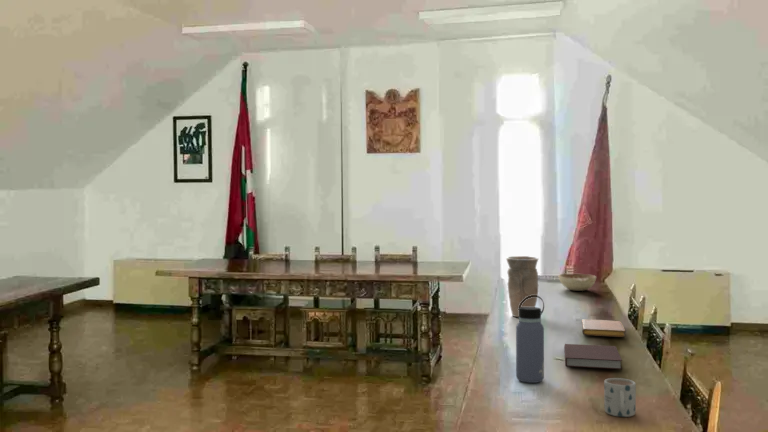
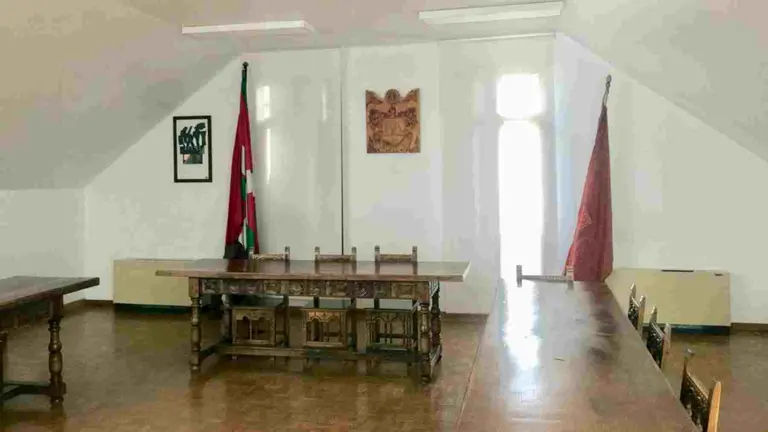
- water bottle [515,295,545,384]
- vase [505,255,540,318]
- mug [603,377,637,418]
- notebook [581,318,626,338]
- notebook [563,343,623,370]
- decorative bowl [558,272,597,292]
